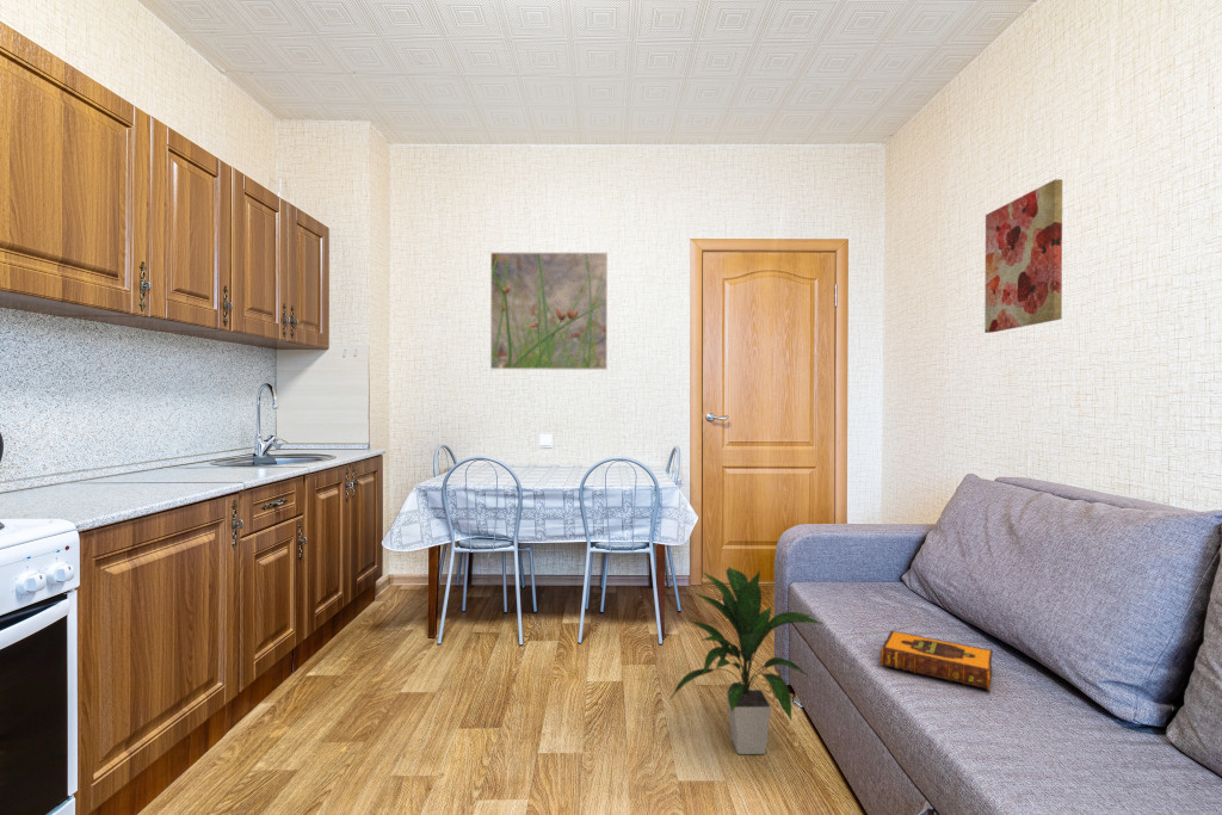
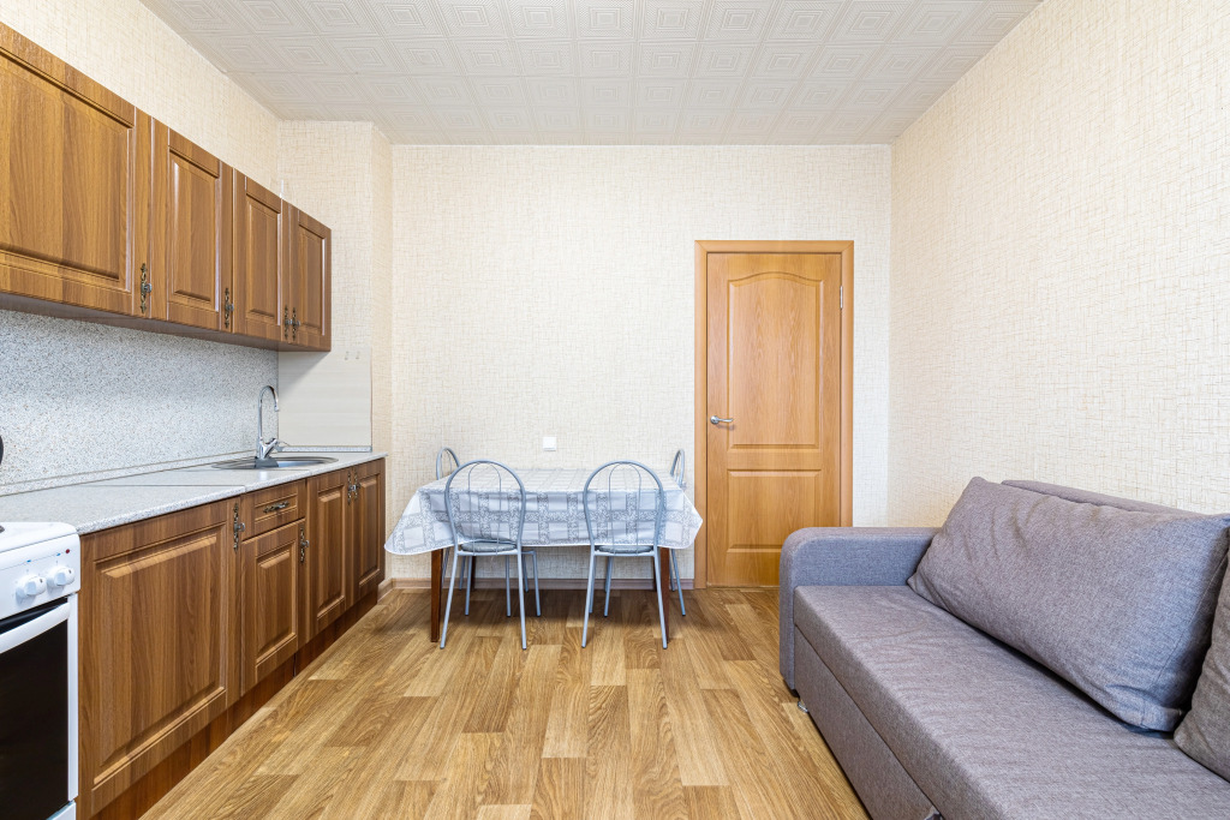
- hardback book [880,630,994,691]
- indoor plant [667,566,826,755]
- wall art [983,178,1063,334]
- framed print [489,252,609,371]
